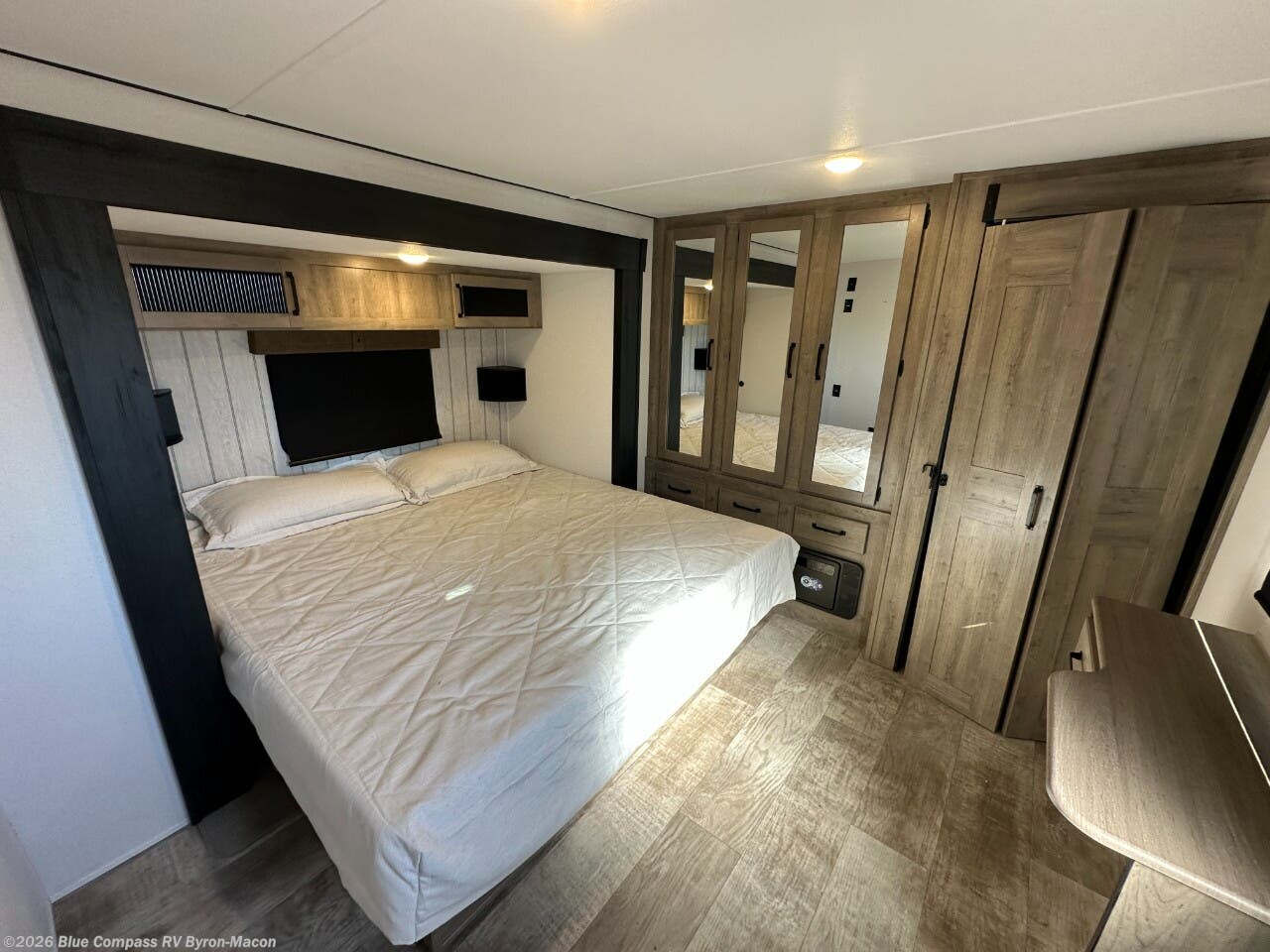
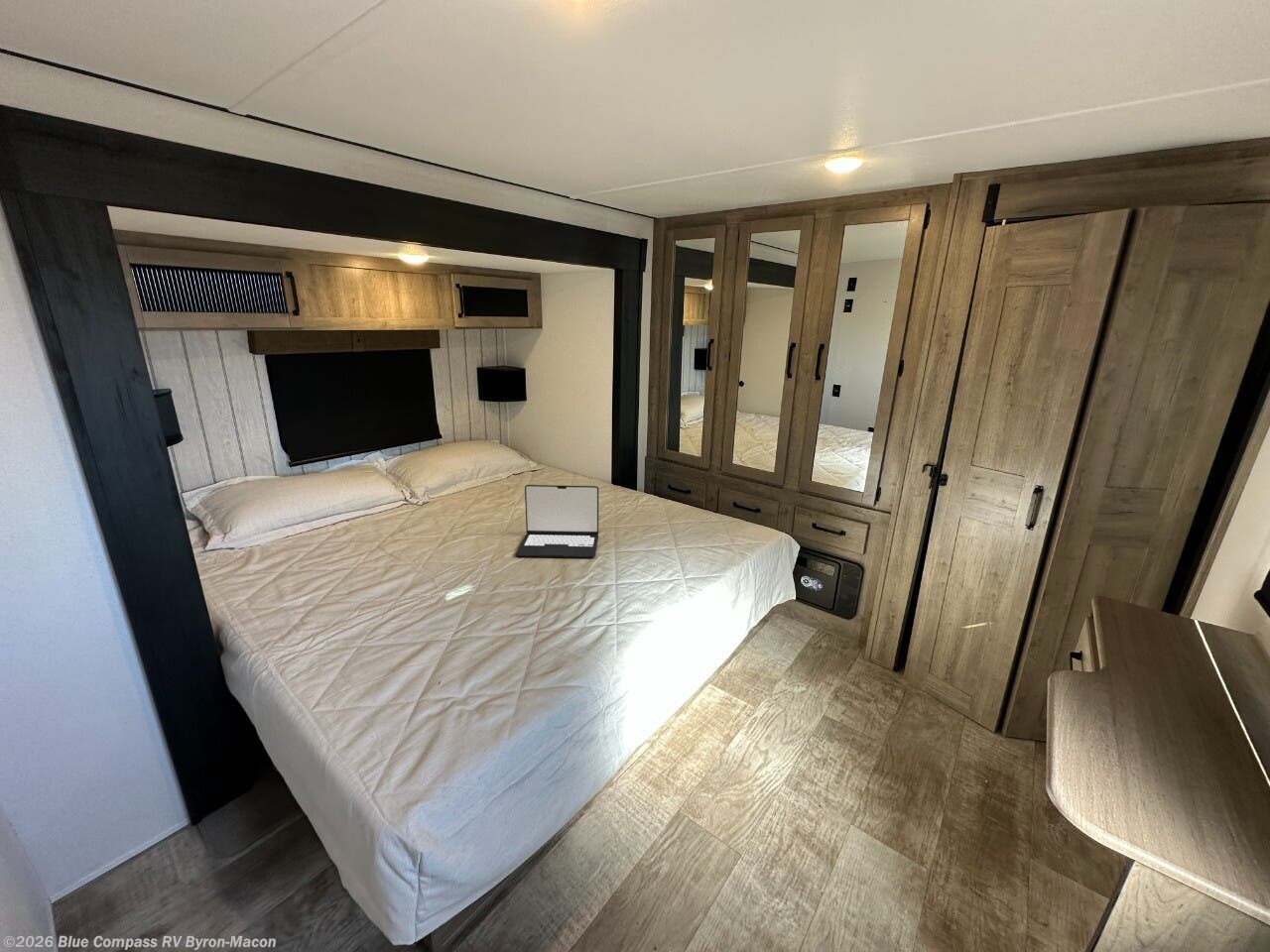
+ laptop [515,484,599,558]
